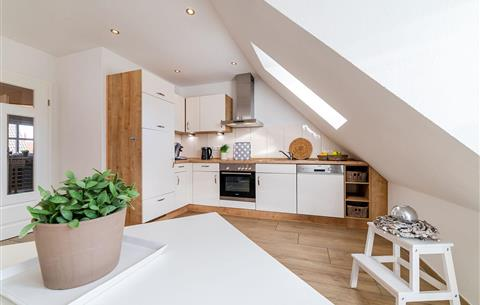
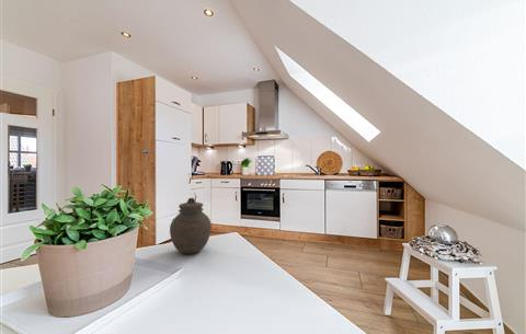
+ jar [169,197,213,255]
